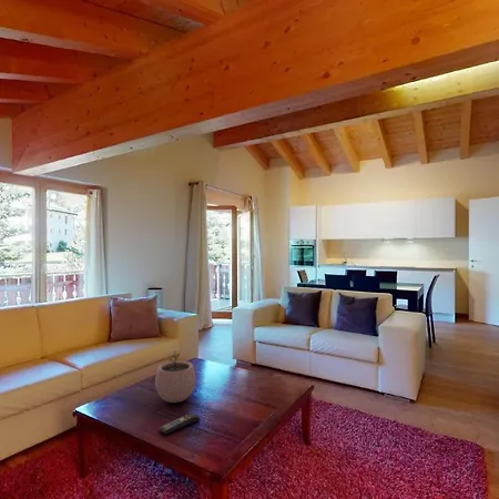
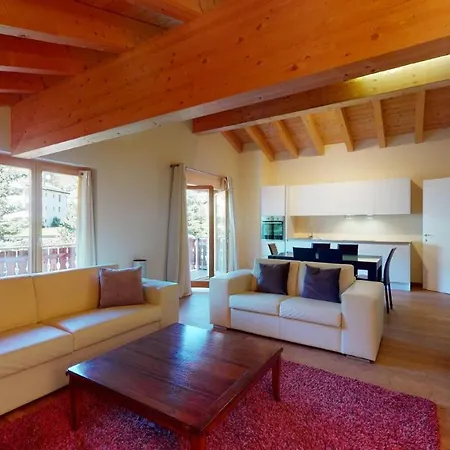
- plant pot [154,349,196,404]
- remote control [159,413,201,435]
